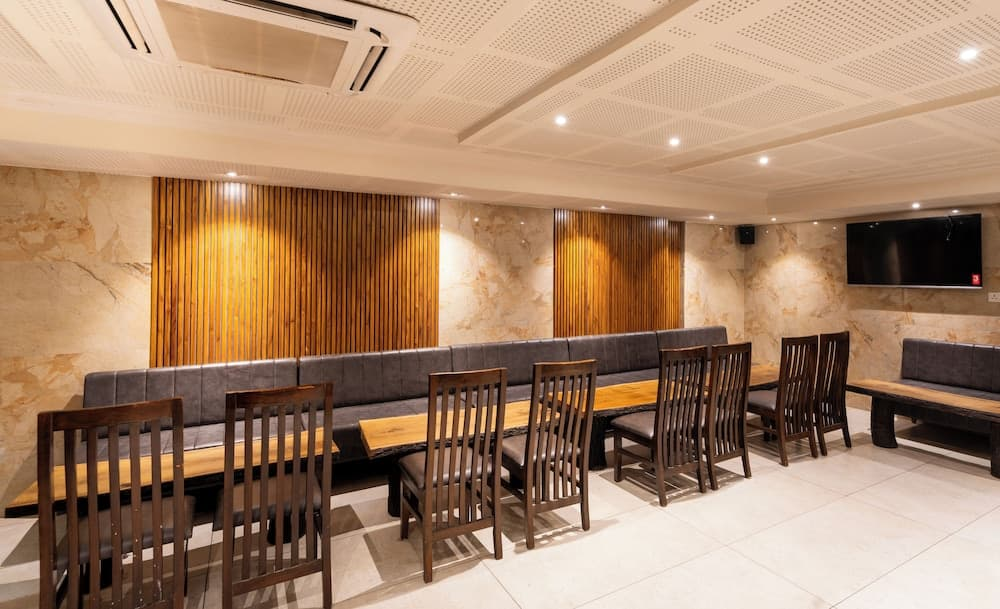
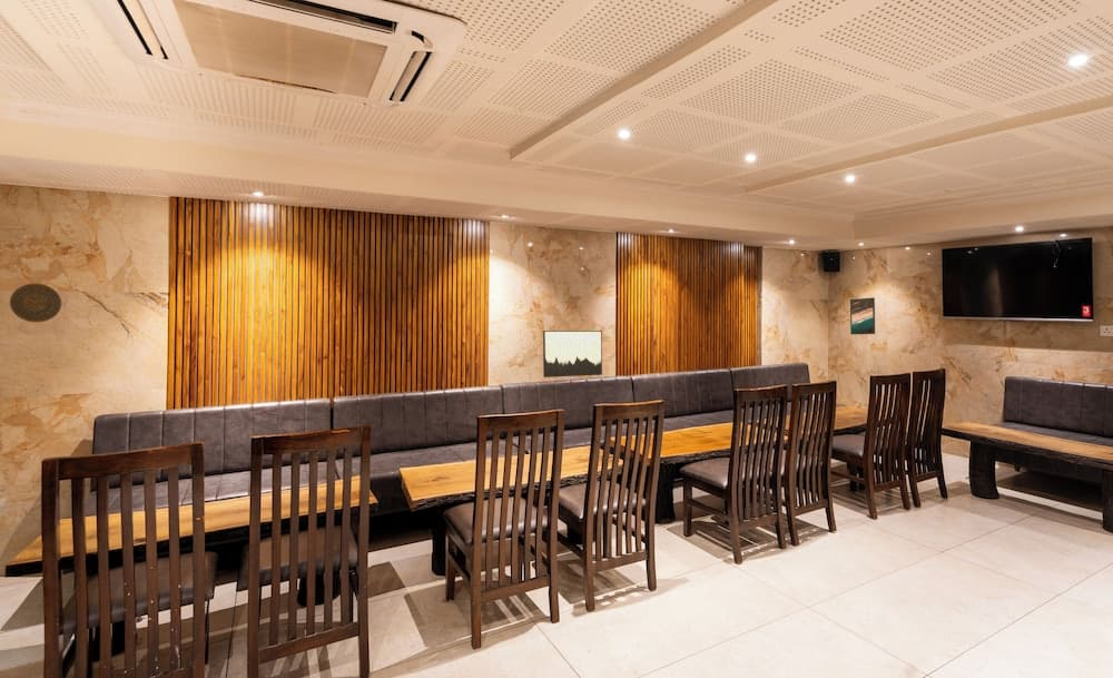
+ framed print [849,296,876,335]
+ wall art [542,330,603,379]
+ decorative plate [9,283,62,324]
